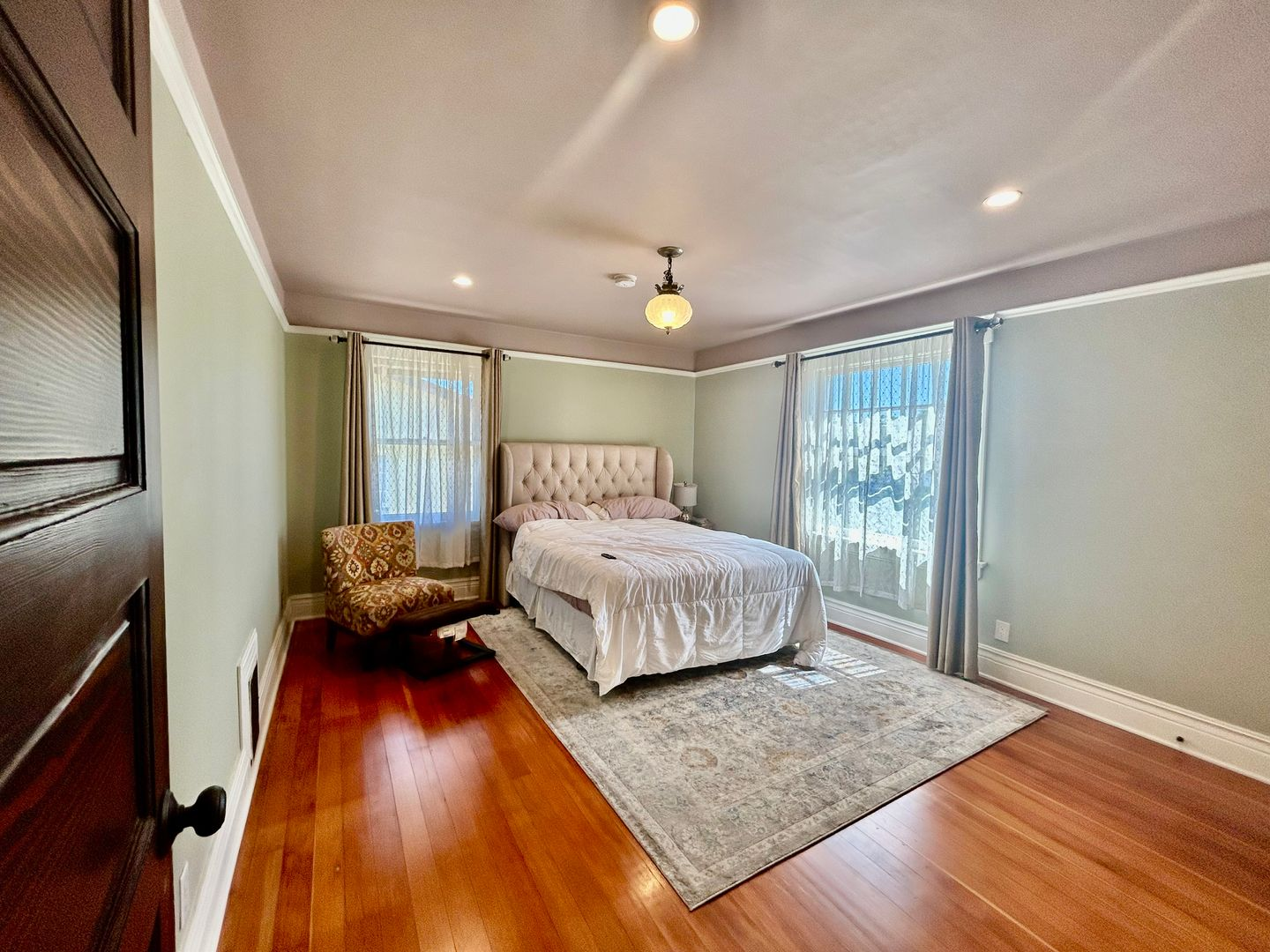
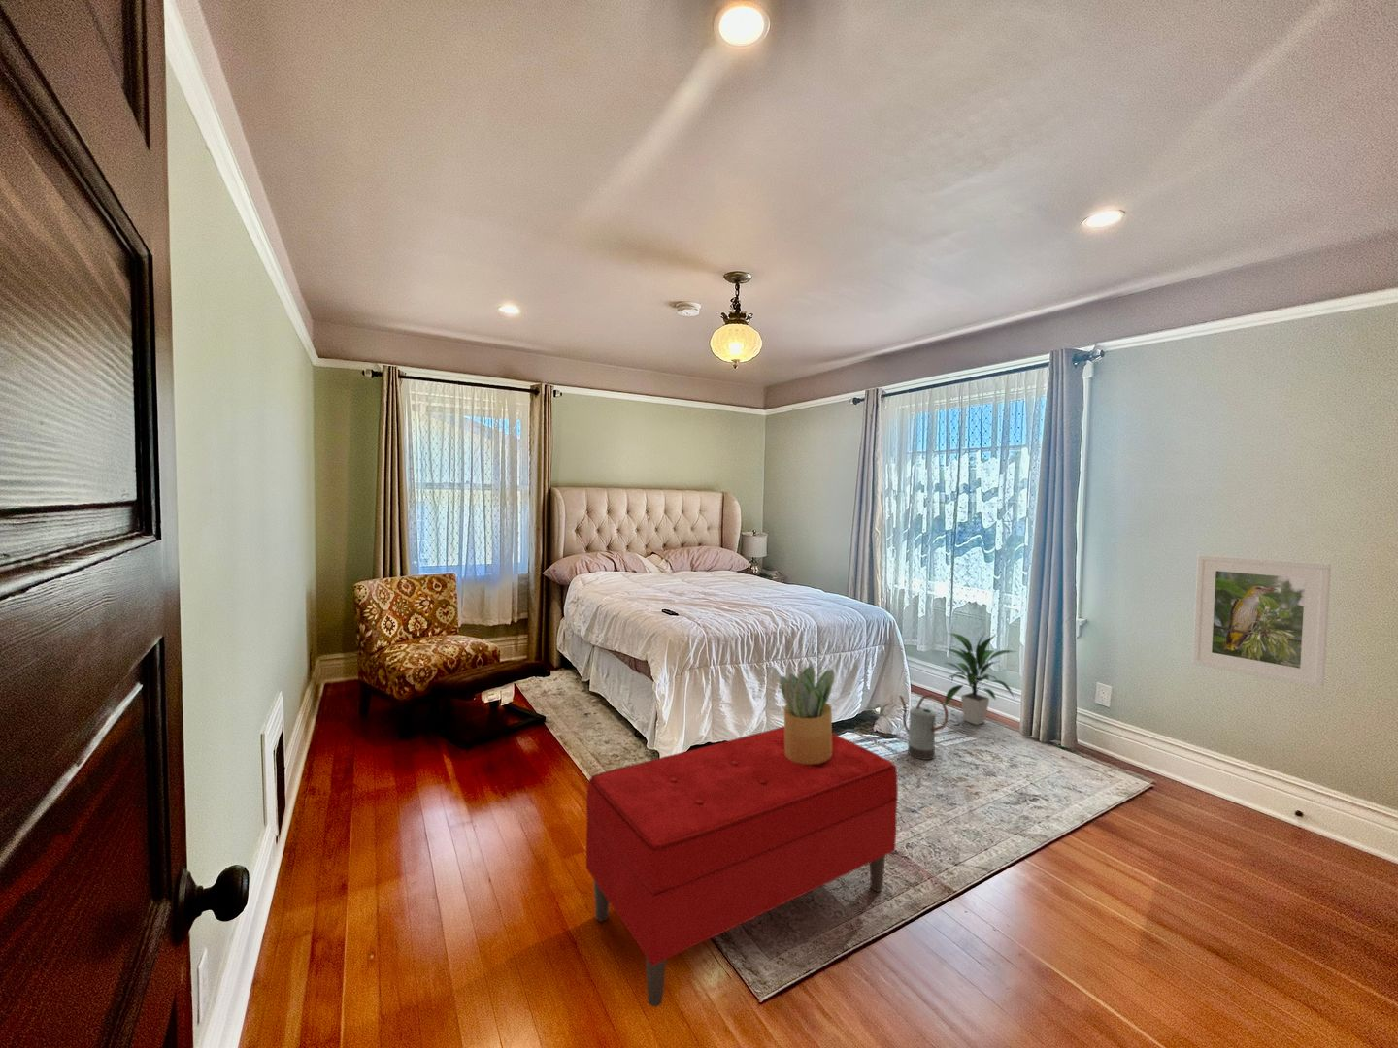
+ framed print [1191,554,1332,690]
+ bench [586,725,899,1008]
+ potted plant [779,665,835,765]
+ indoor plant [941,630,1019,725]
+ watering can [898,692,950,761]
